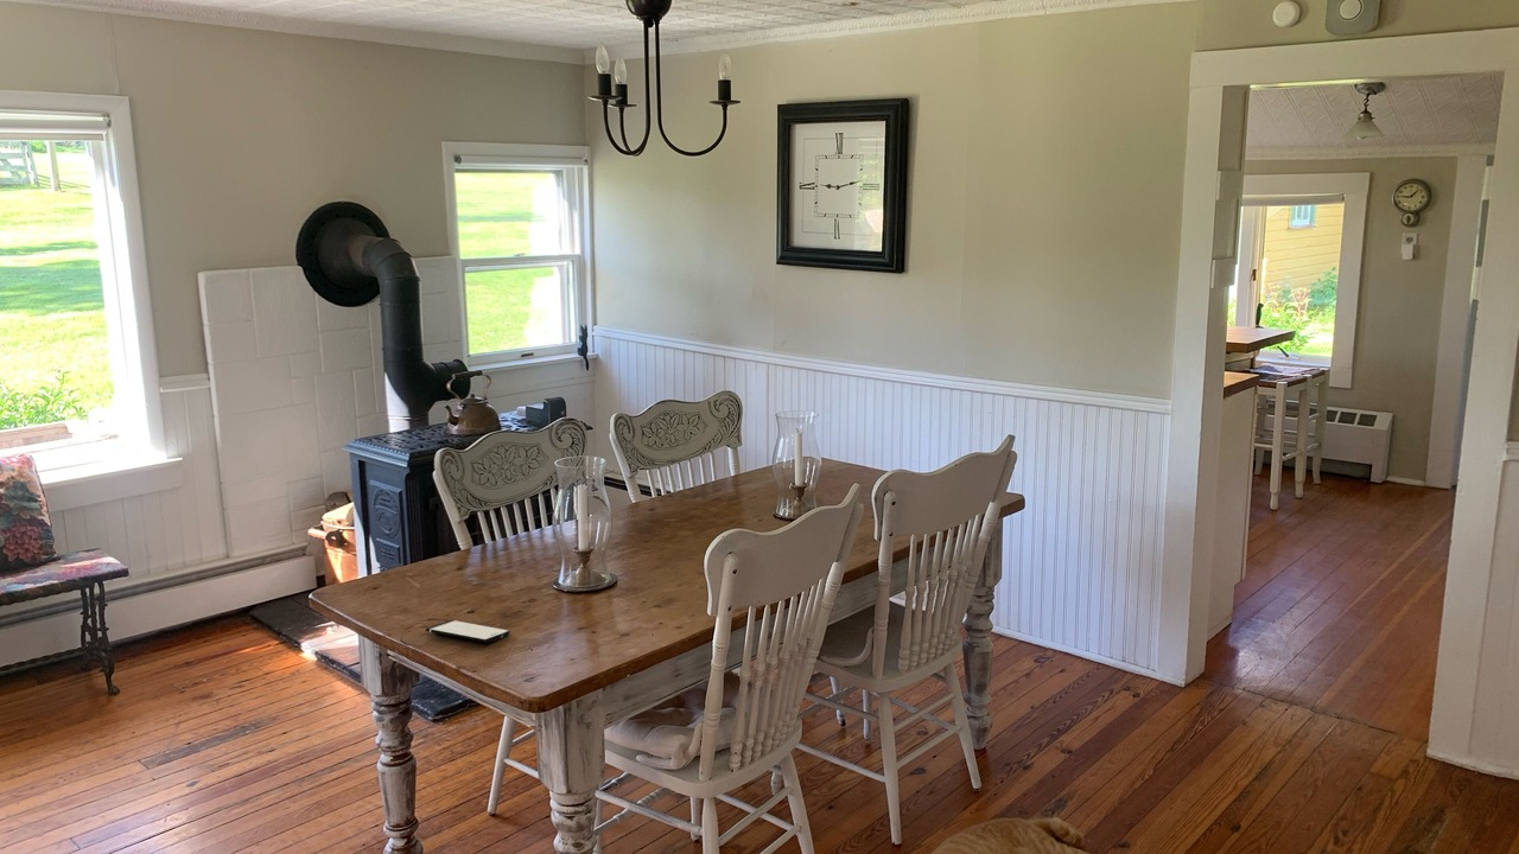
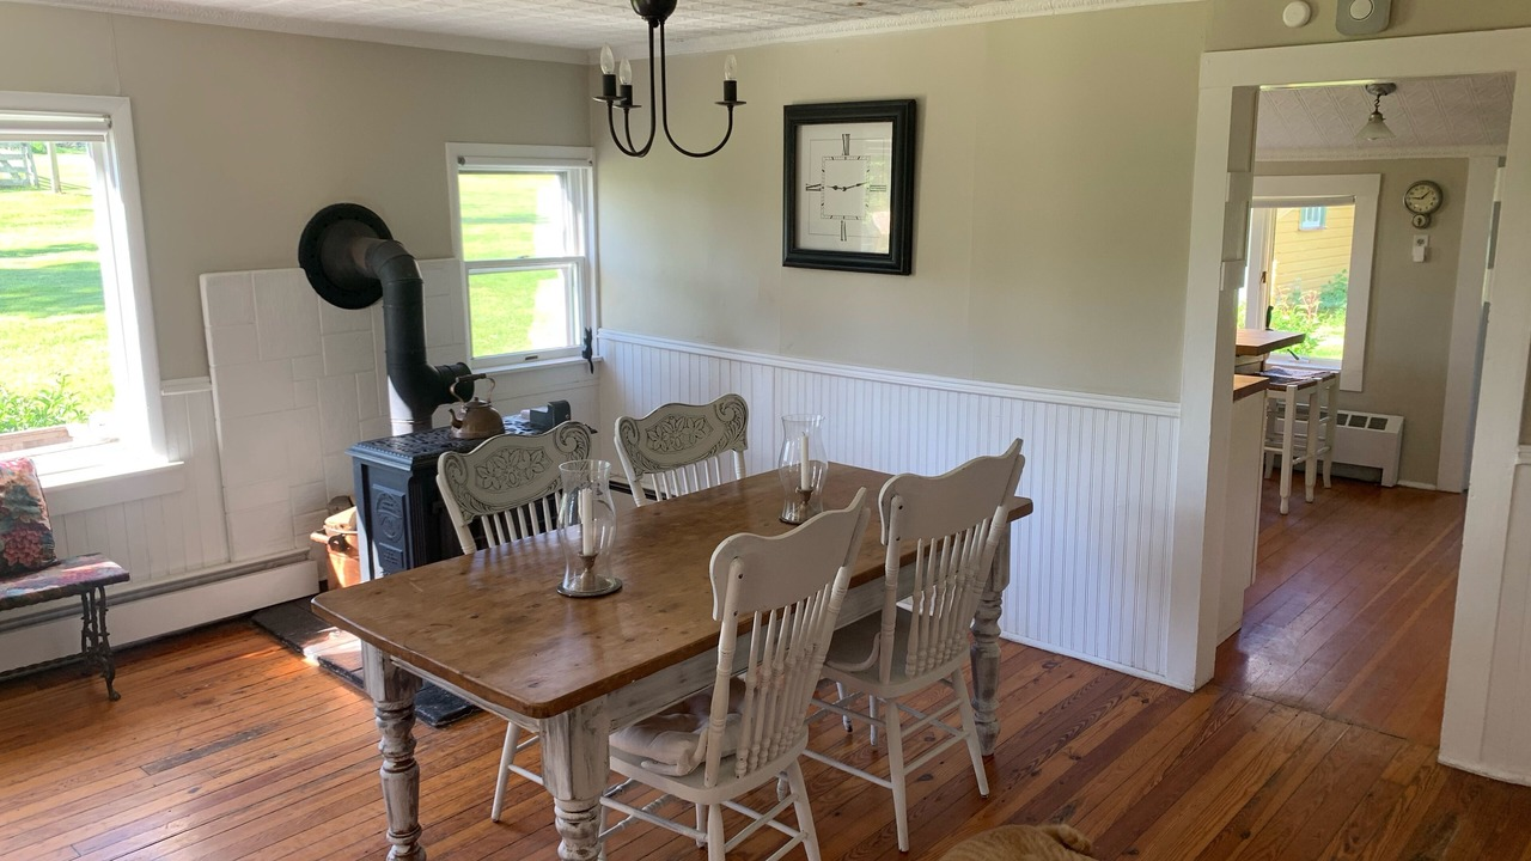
- smartphone [425,619,510,644]
